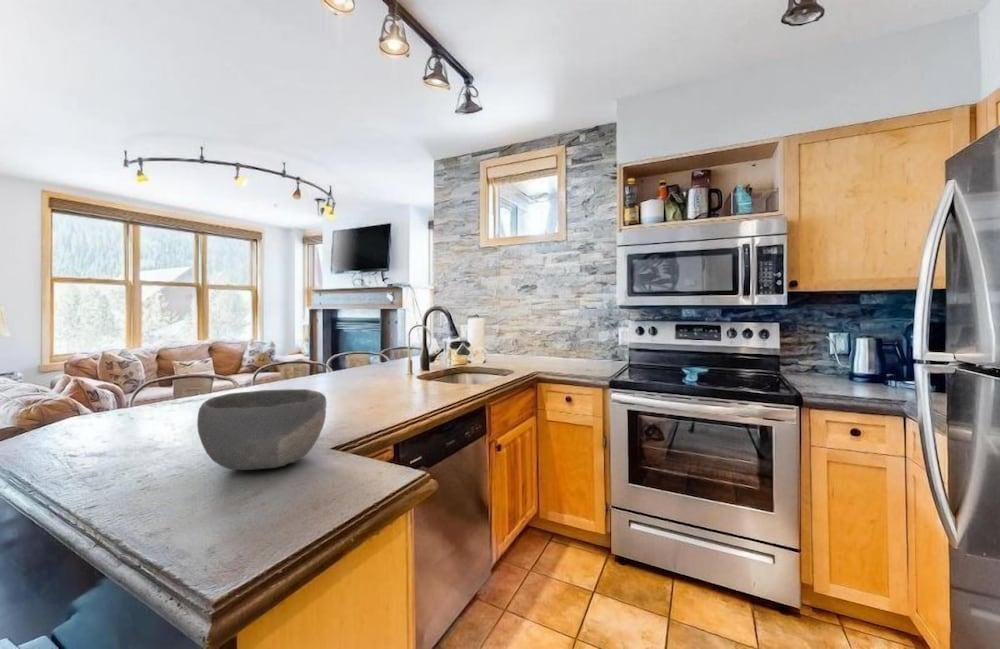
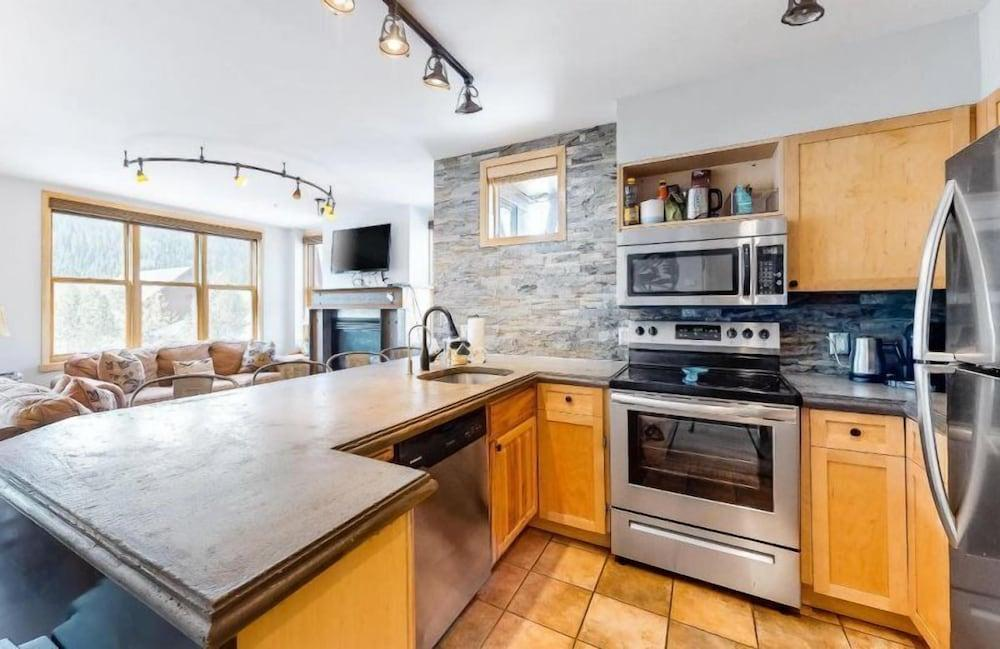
- bowl [196,388,328,471]
